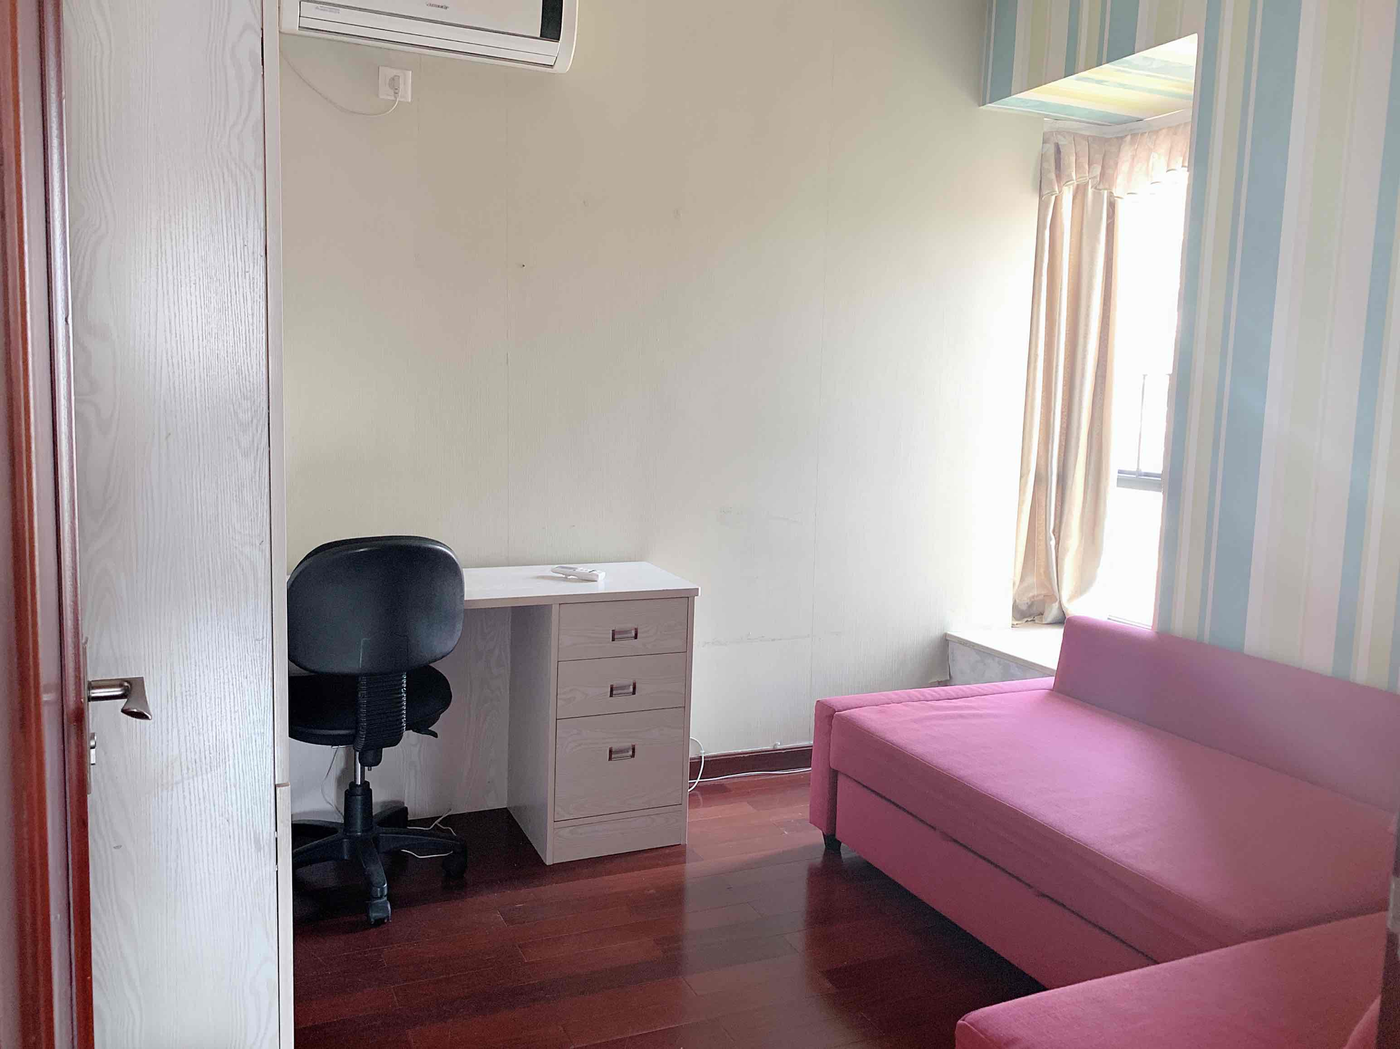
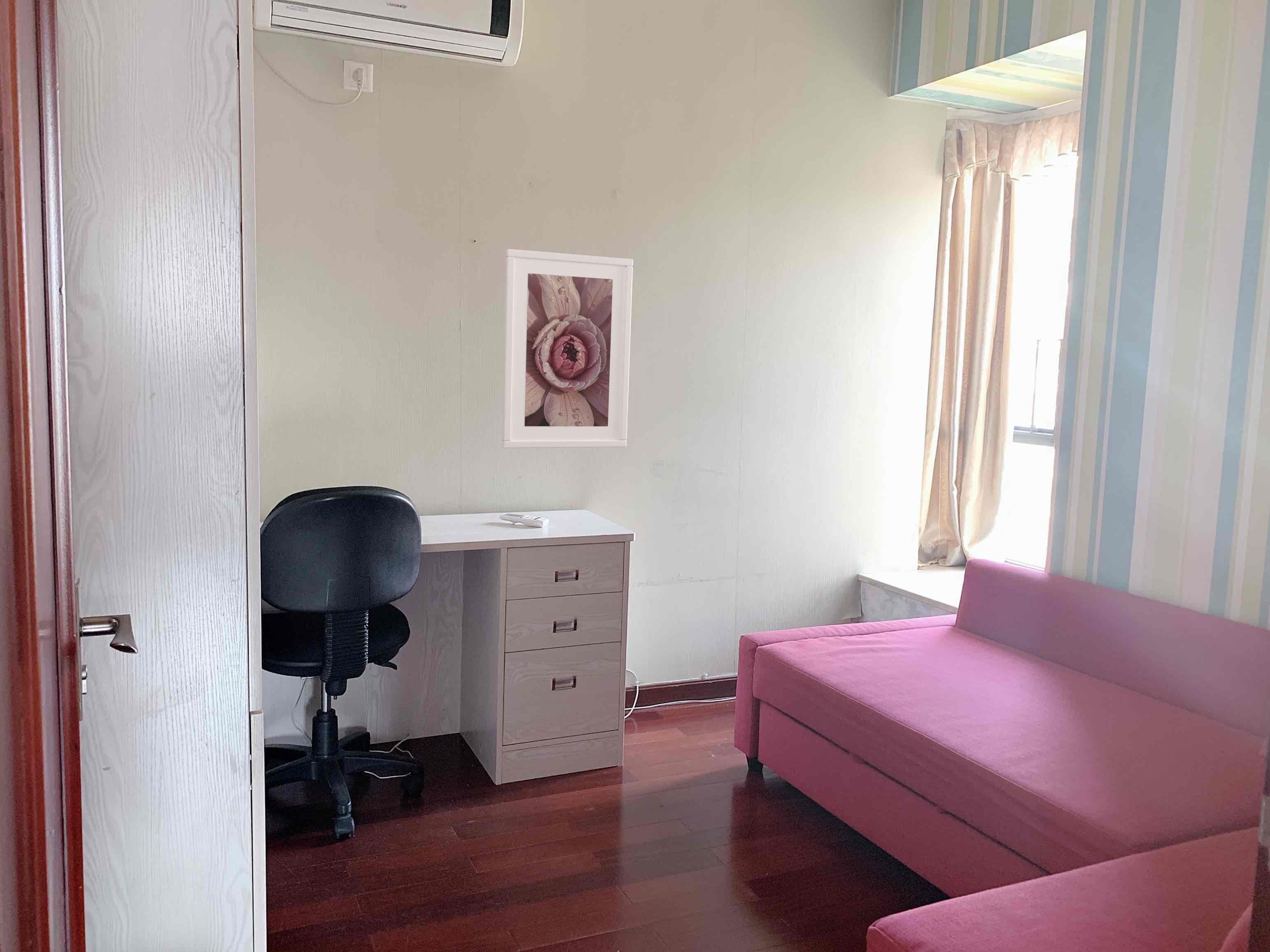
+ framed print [502,249,633,448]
